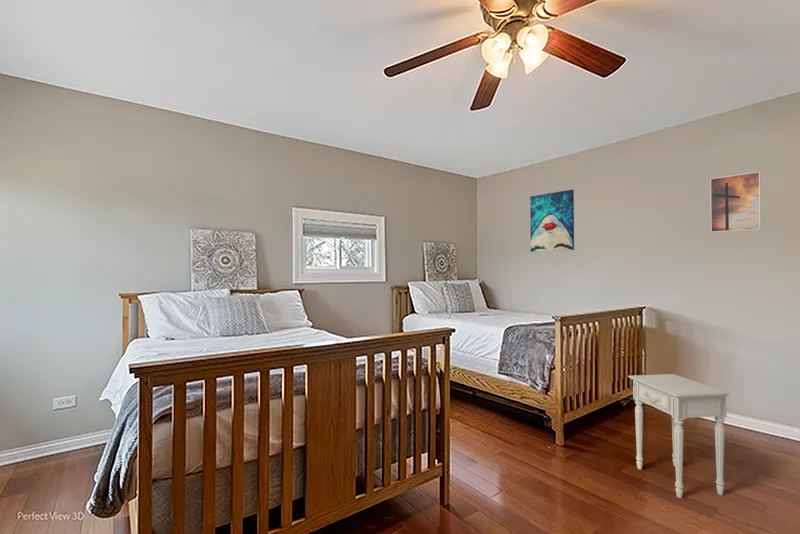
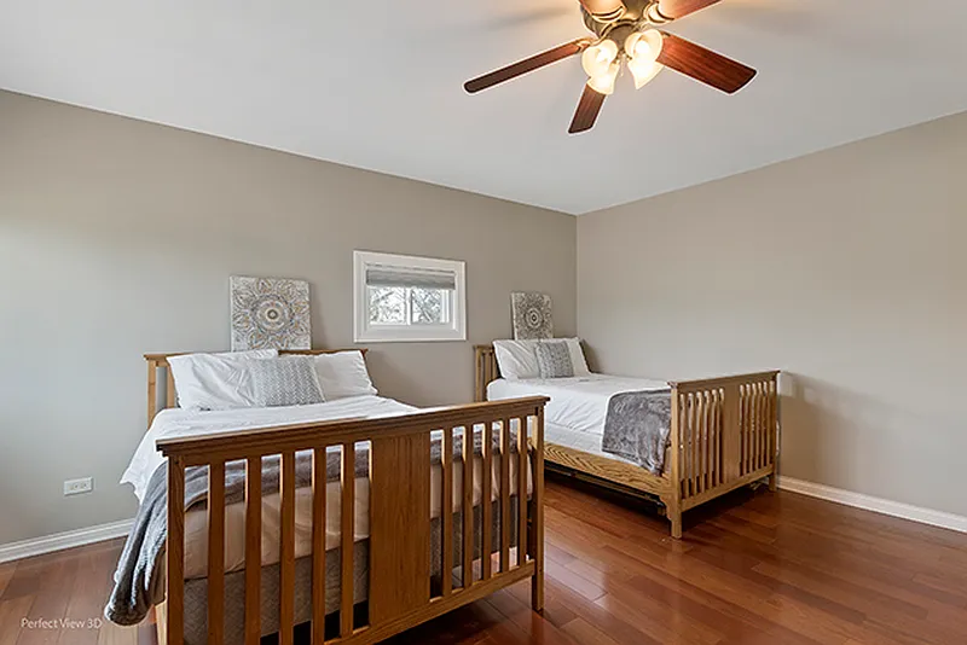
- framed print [709,171,762,233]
- nightstand [627,373,730,499]
- wall art [529,189,575,253]
